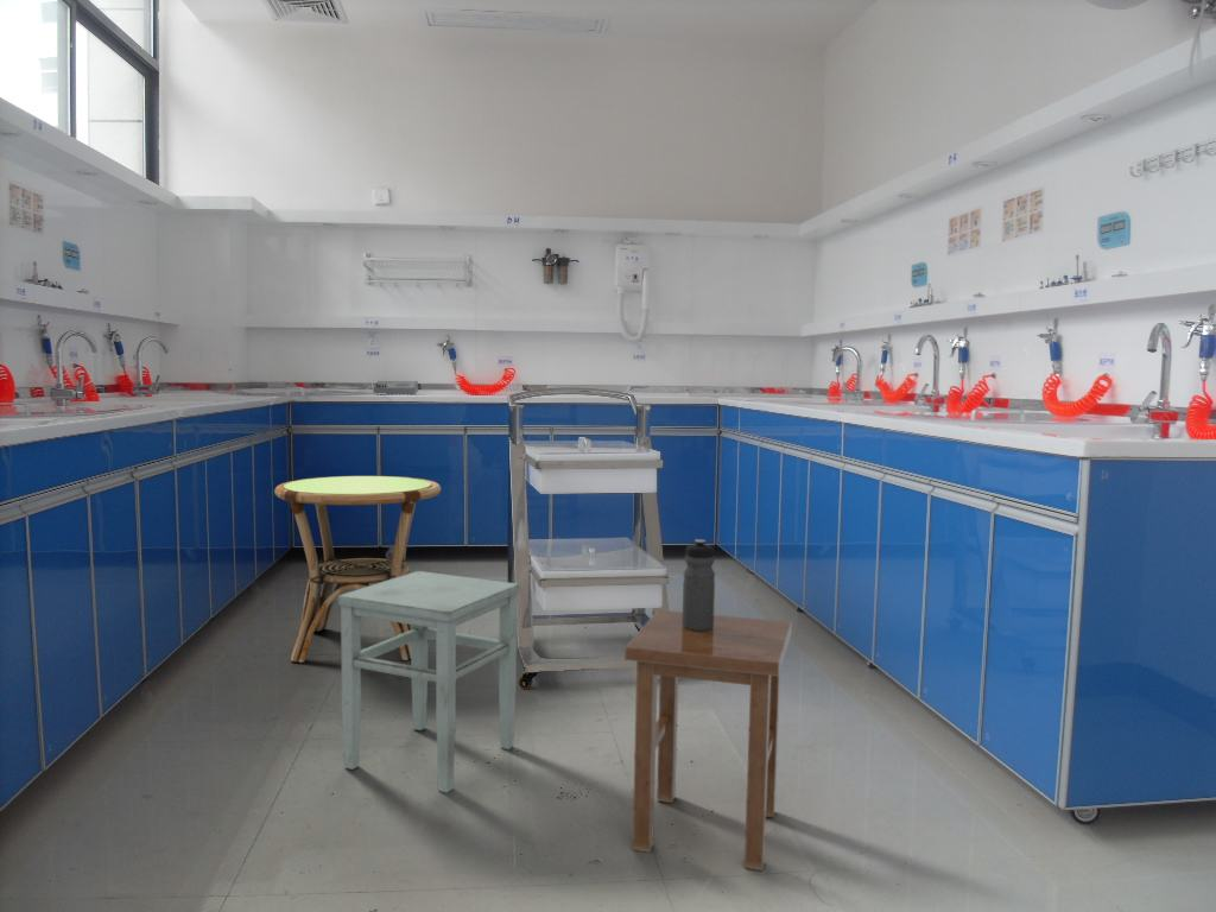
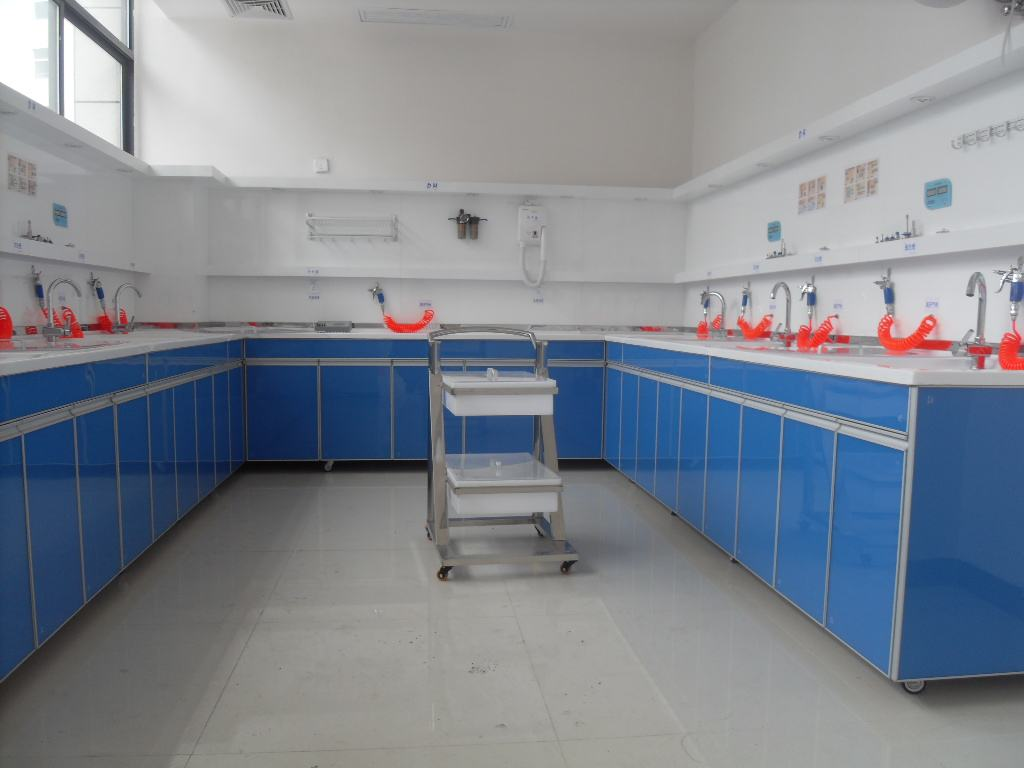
- stool [623,609,793,872]
- side table [273,475,442,664]
- water bottle [682,538,716,631]
- stool [337,570,521,794]
